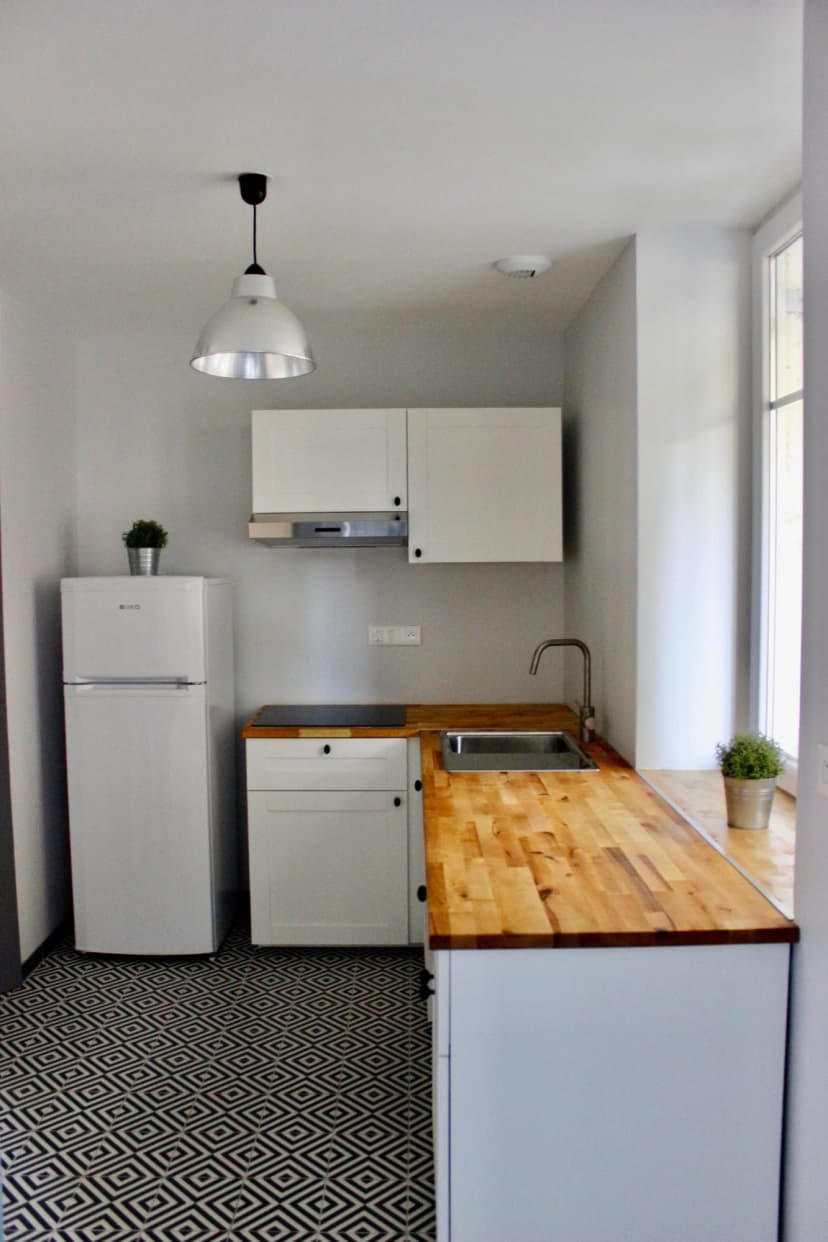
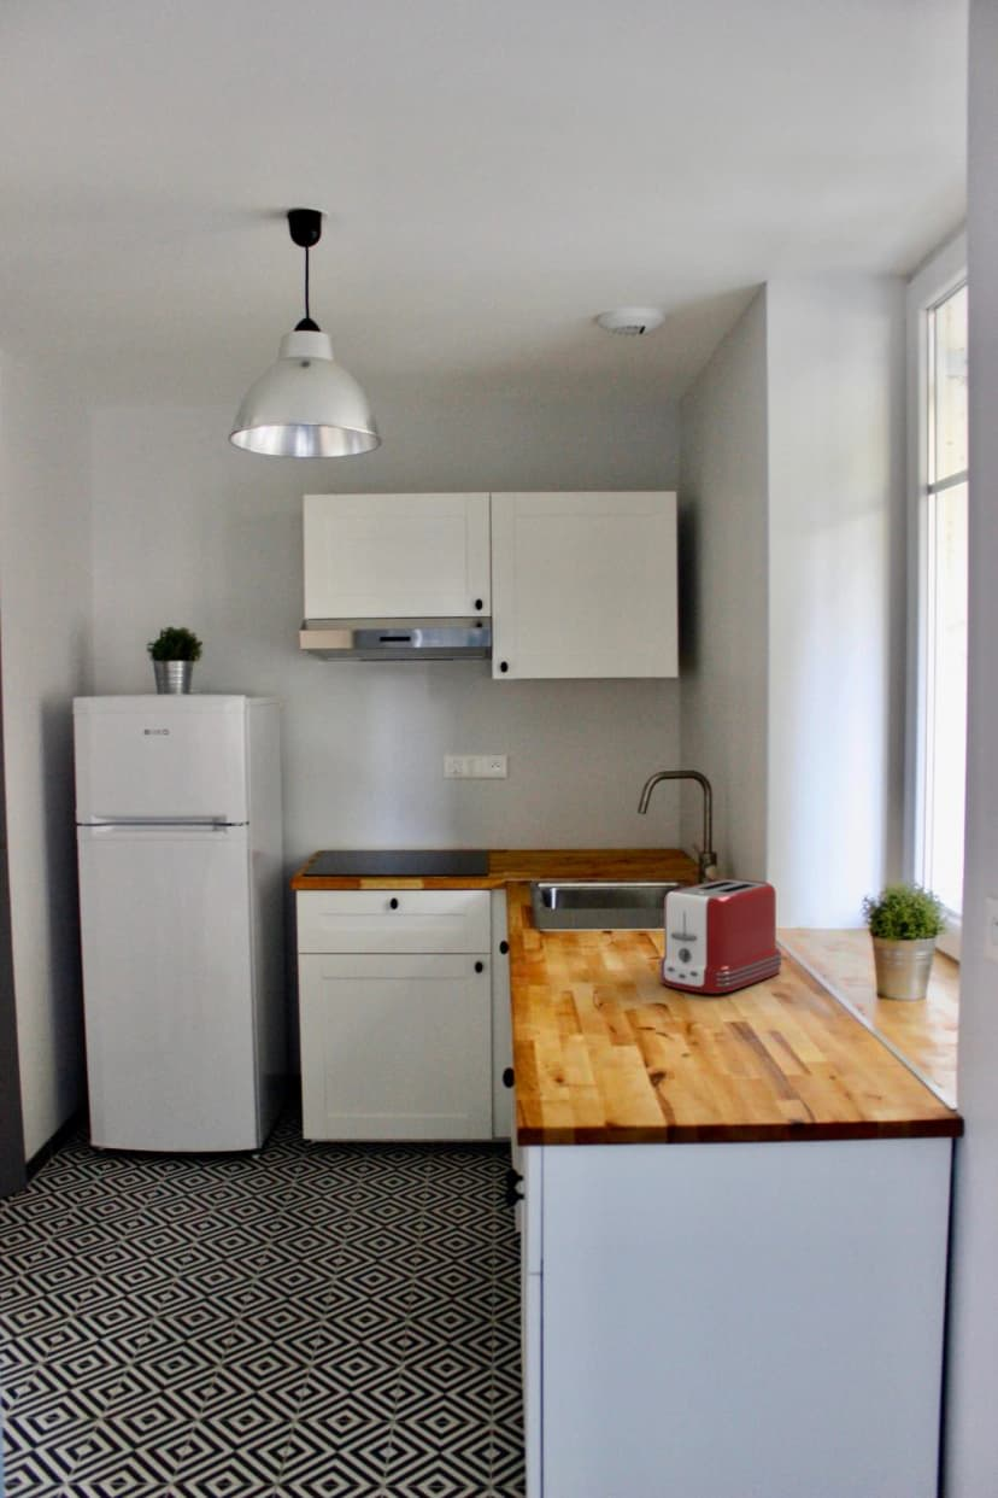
+ toaster [658,878,783,995]
